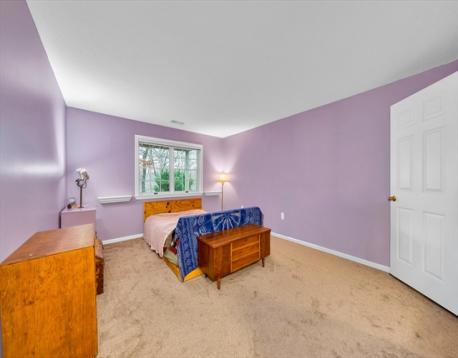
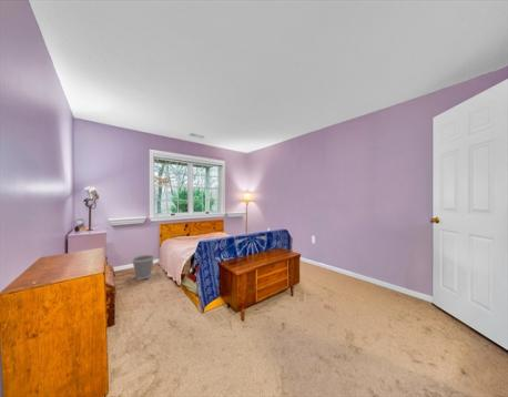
+ wastebasket [131,254,155,281]
